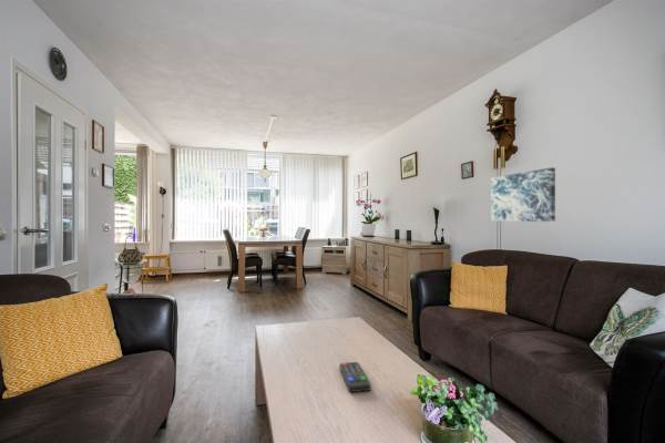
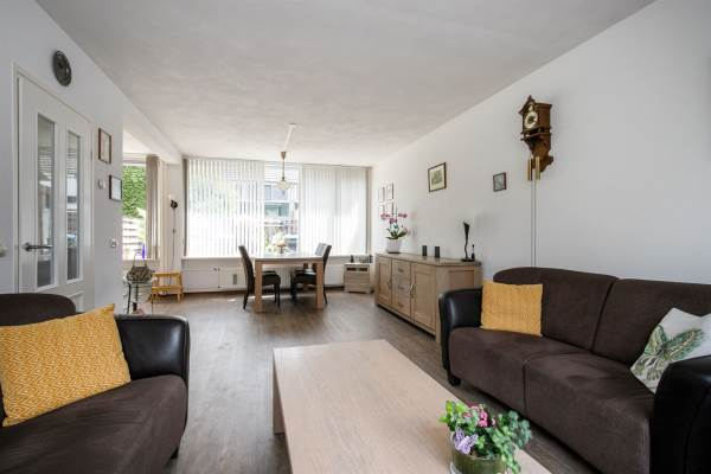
- remote control [338,361,372,393]
- wall art [490,166,556,223]
